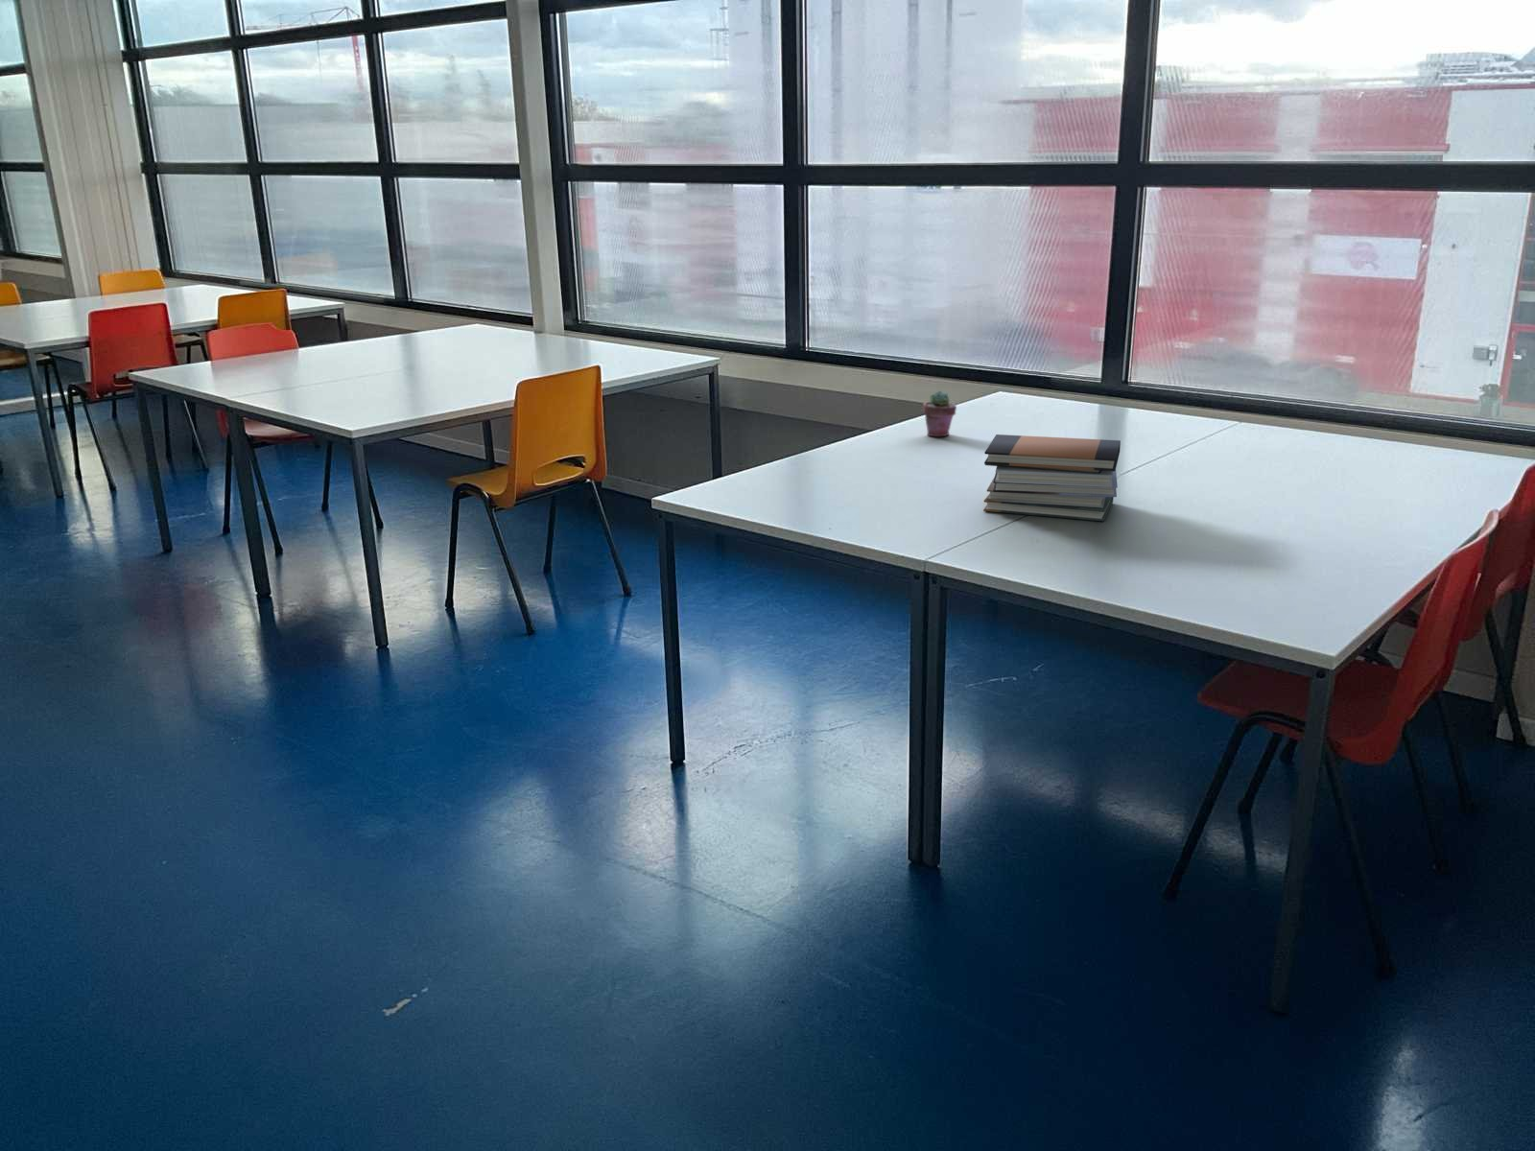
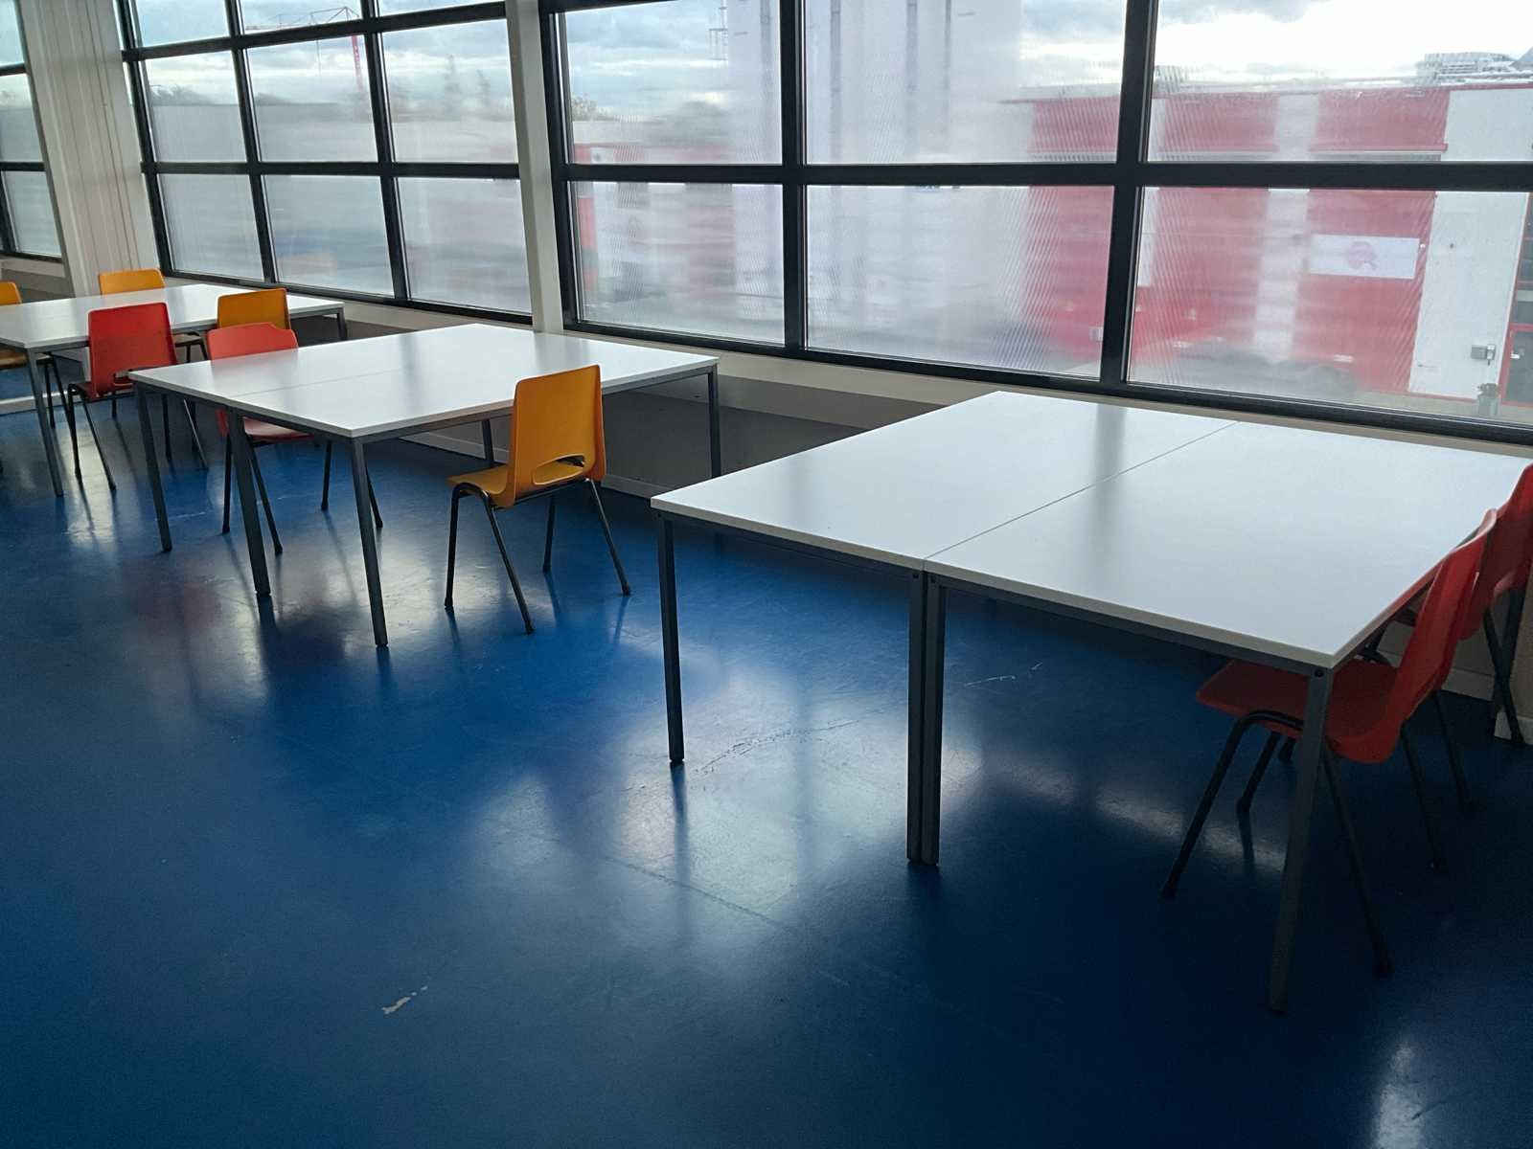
- book stack [983,434,1122,522]
- potted succulent [922,391,957,438]
